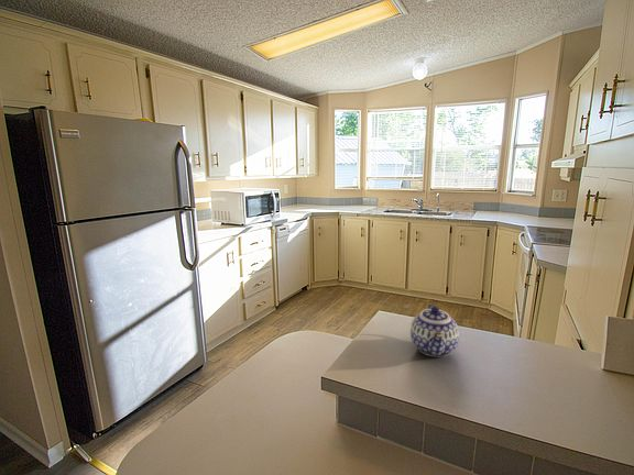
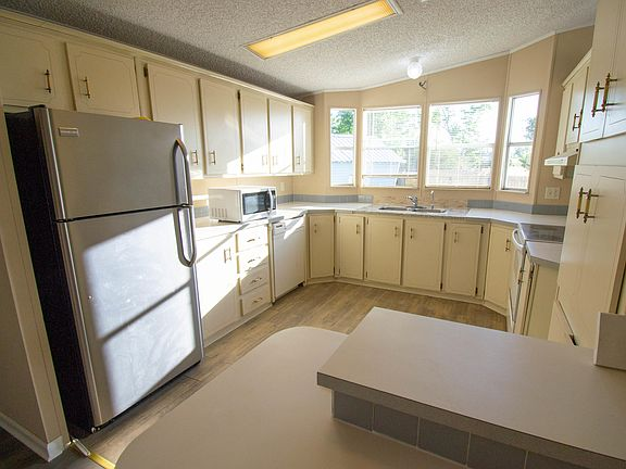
- teapot [409,303,460,357]
